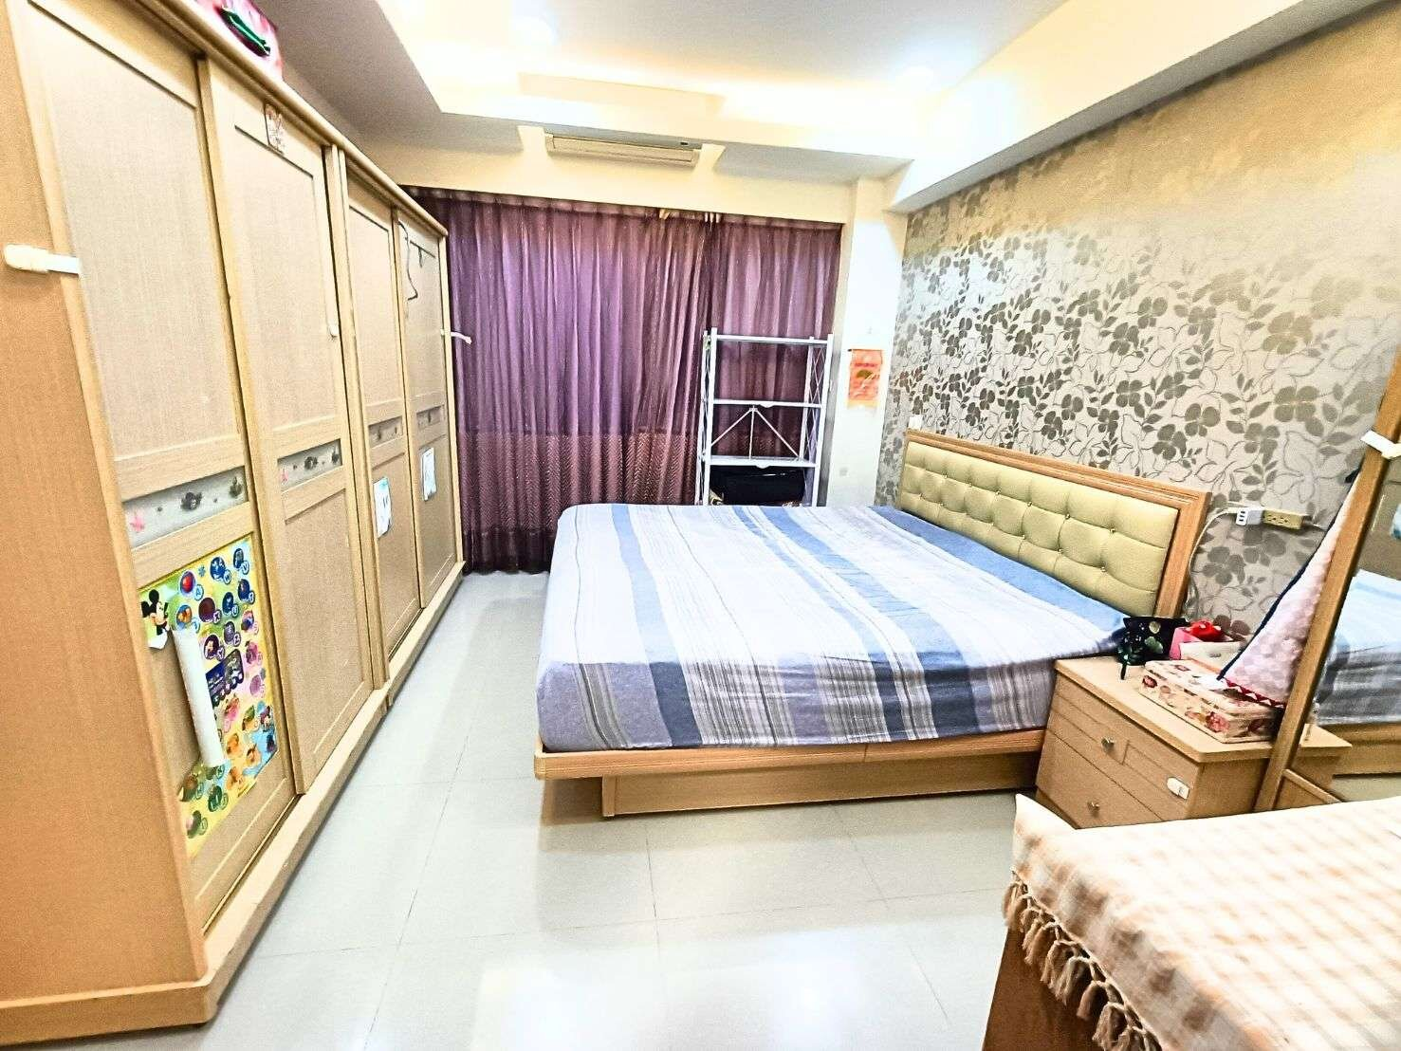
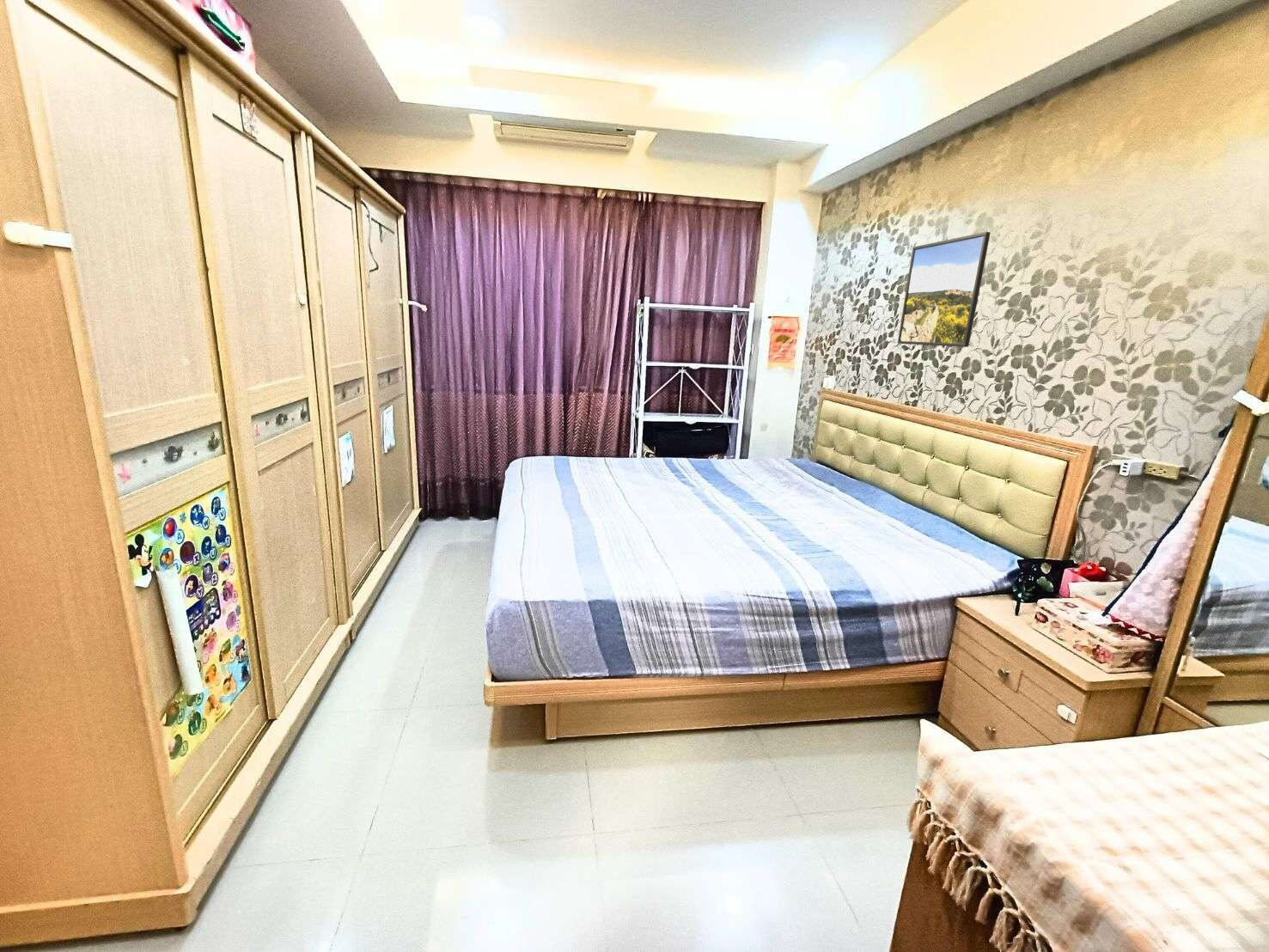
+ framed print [897,231,991,348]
